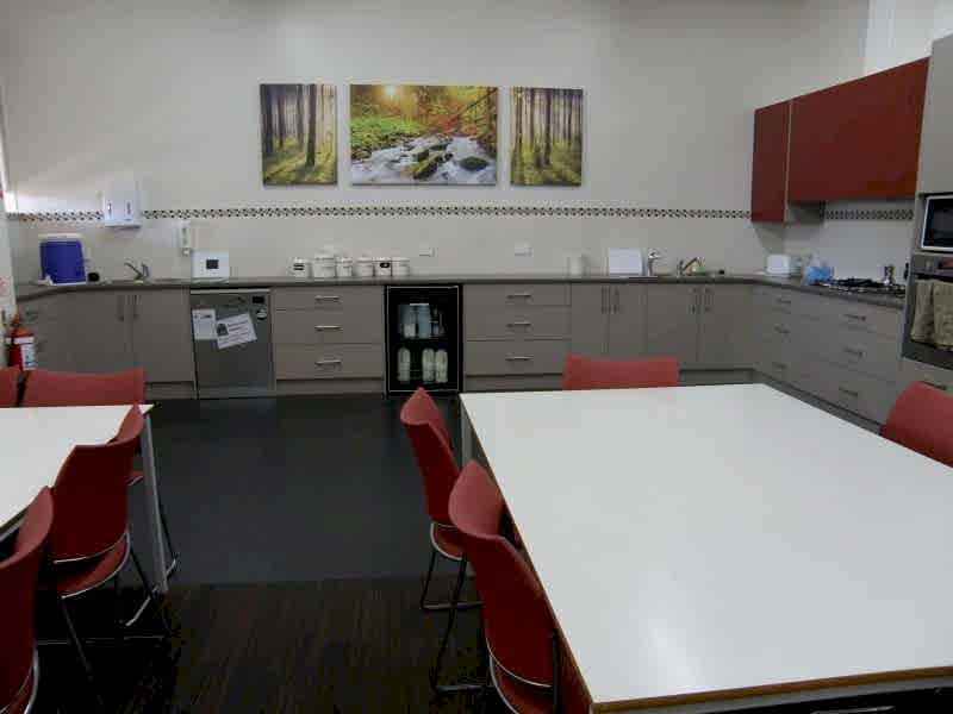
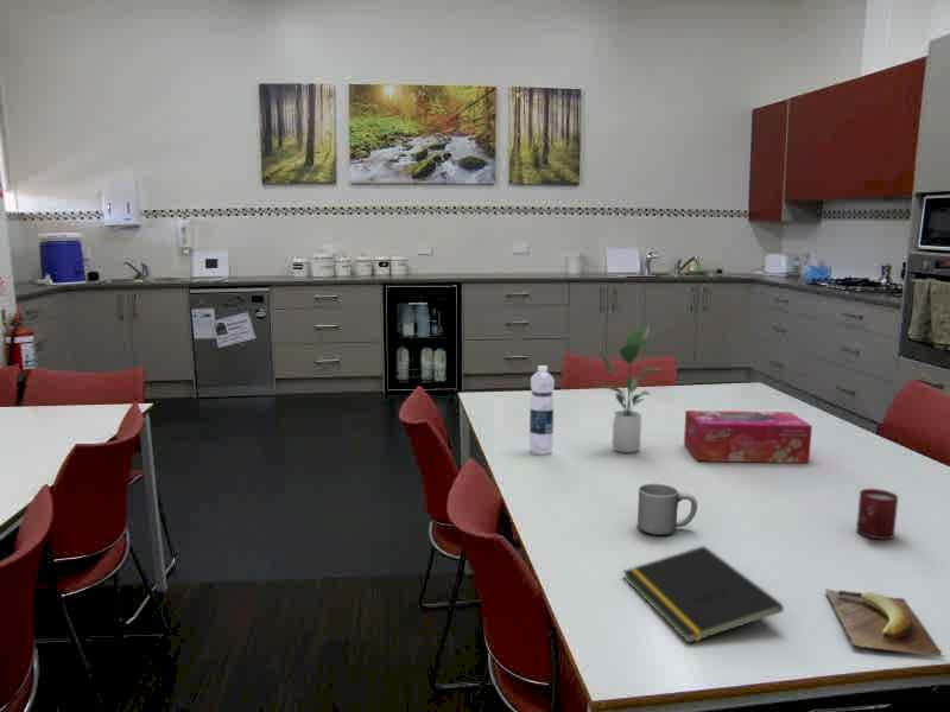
+ potted plant [597,322,663,454]
+ cup [855,488,899,541]
+ tissue box [683,409,813,464]
+ water bottle [528,364,556,456]
+ notepad [622,545,785,644]
+ mug [636,483,698,536]
+ banana [824,589,946,659]
